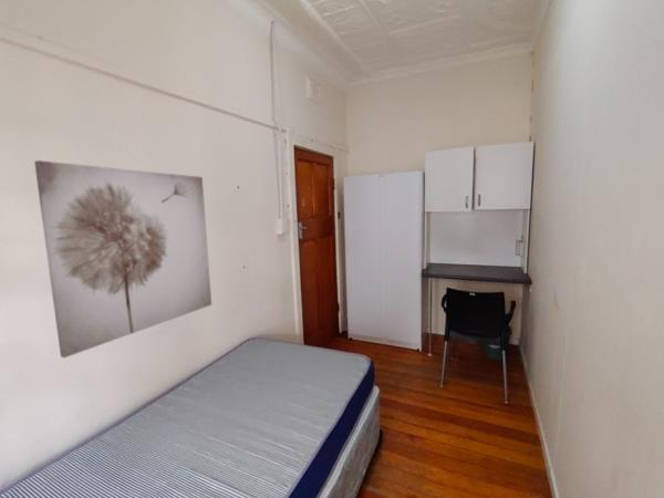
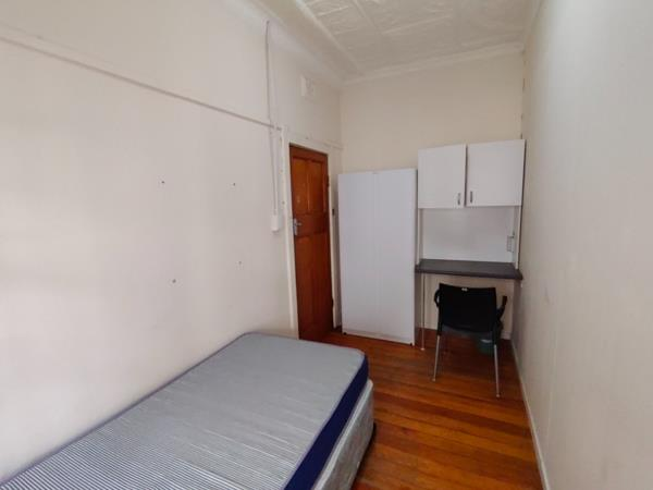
- wall art [33,159,212,359]
